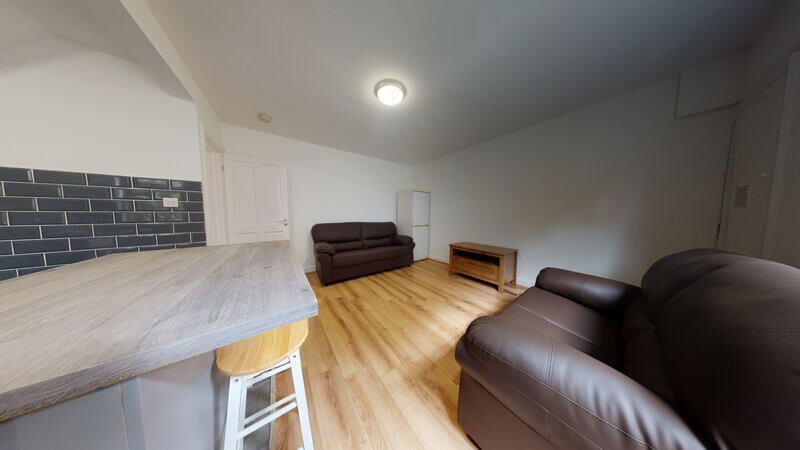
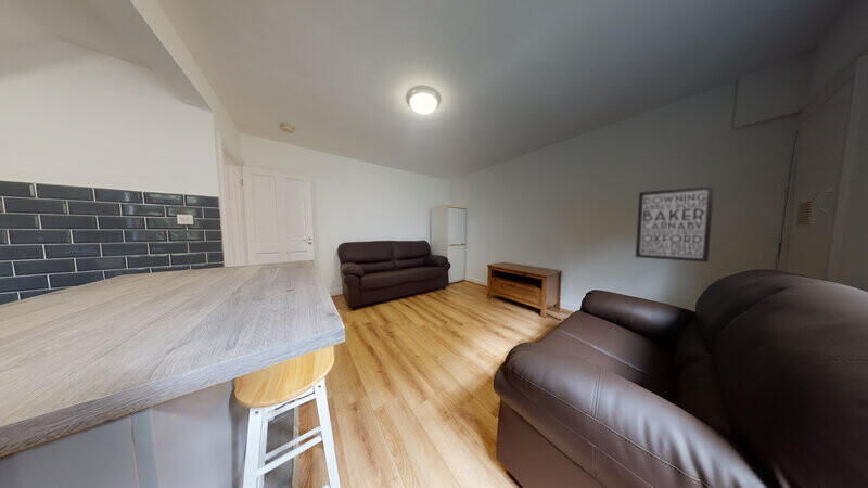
+ wall art [635,184,715,264]
